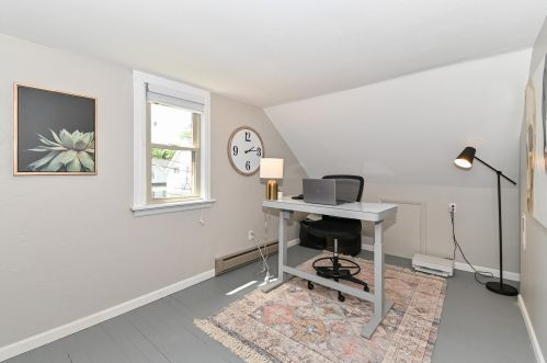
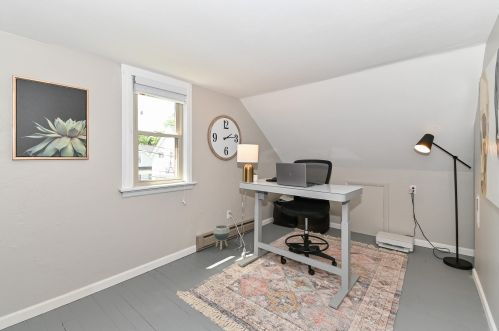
+ planter [212,224,231,251]
